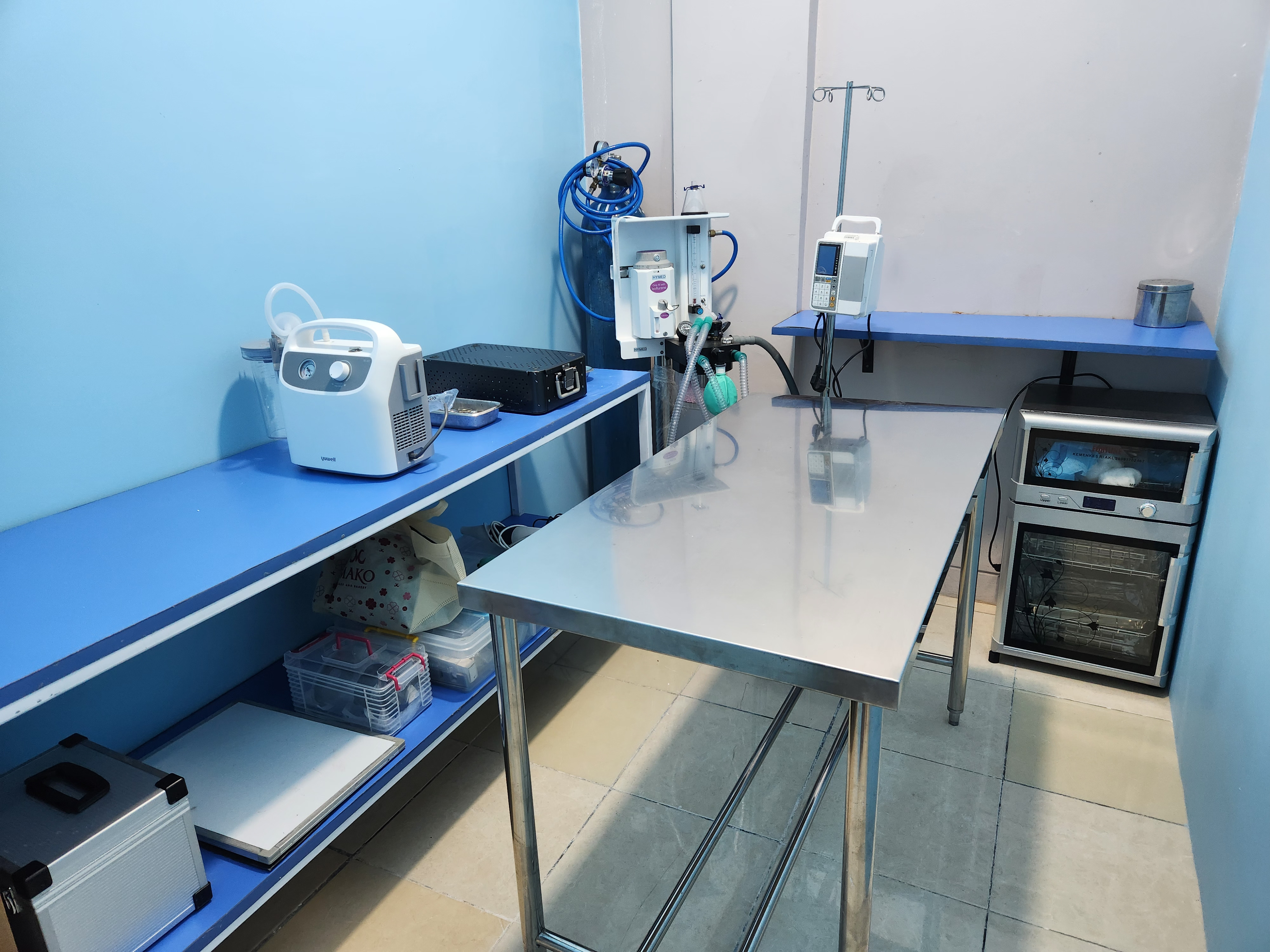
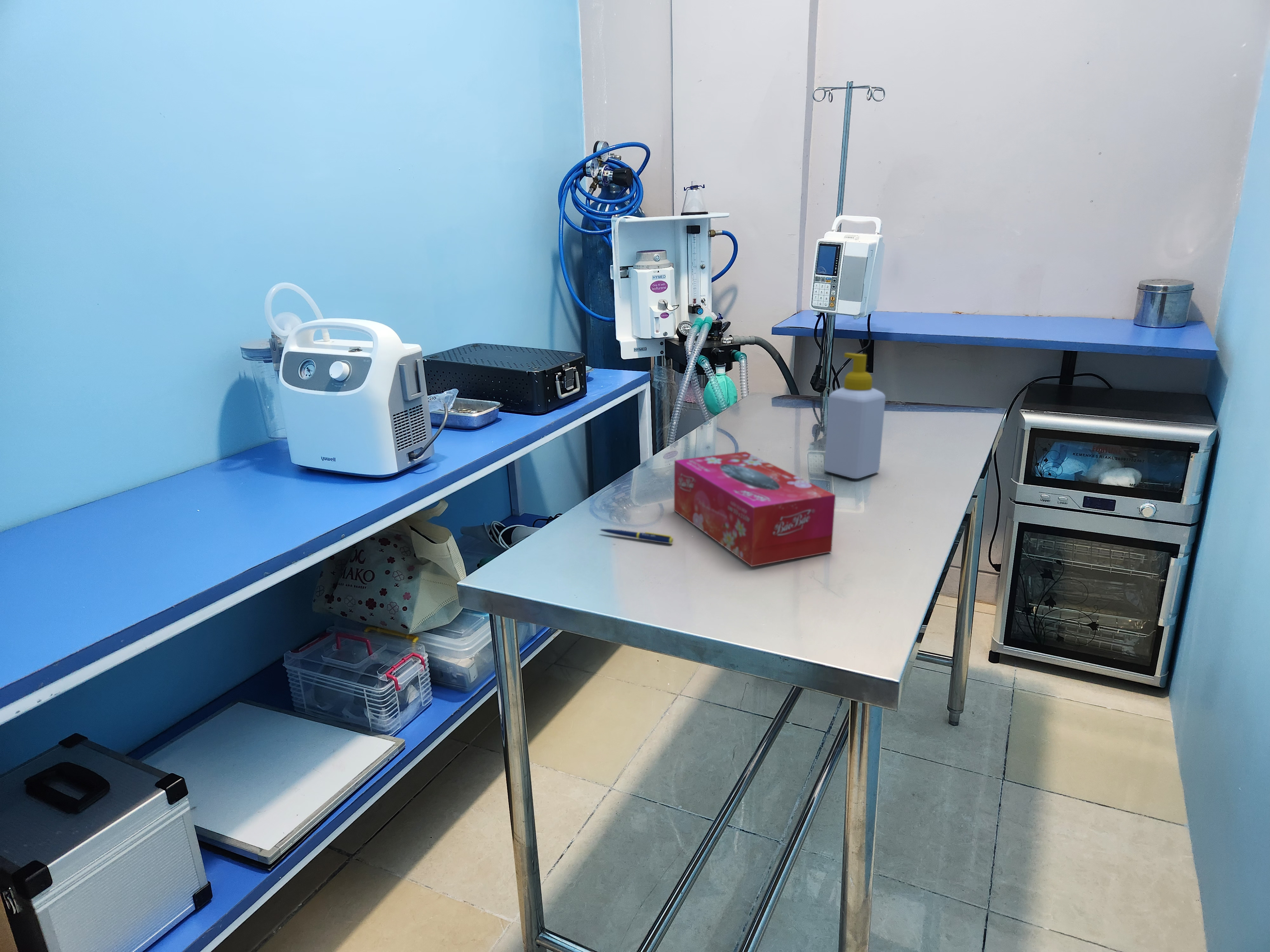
+ pen [599,529,674,544]
+ soap bottle [824,353,886,479]
+ tissue box [674,451,836,567]
